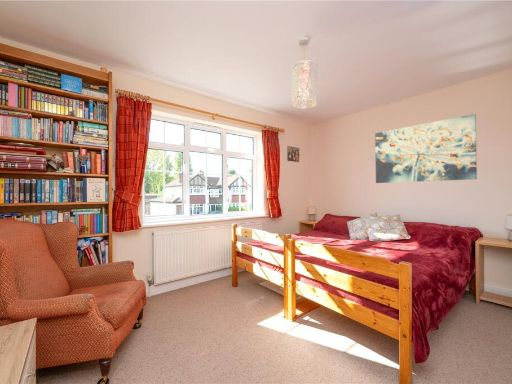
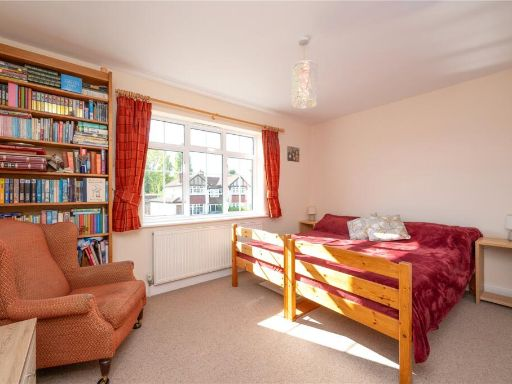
- wall art [374,113,478,184]
